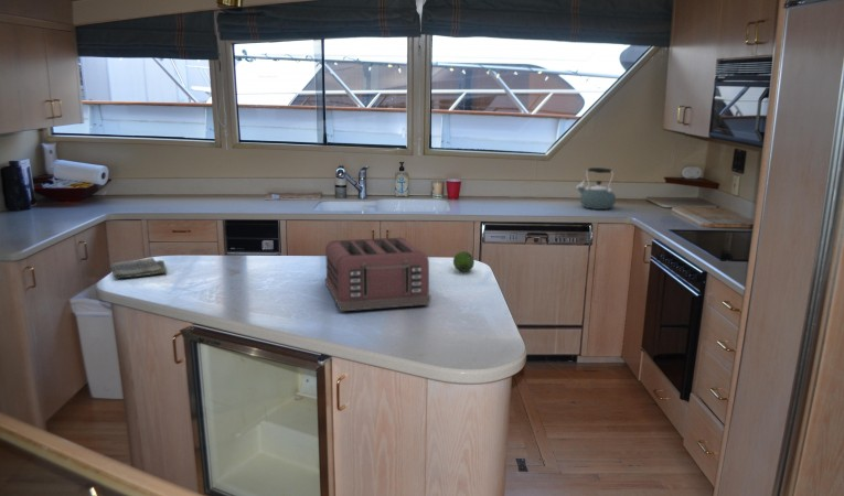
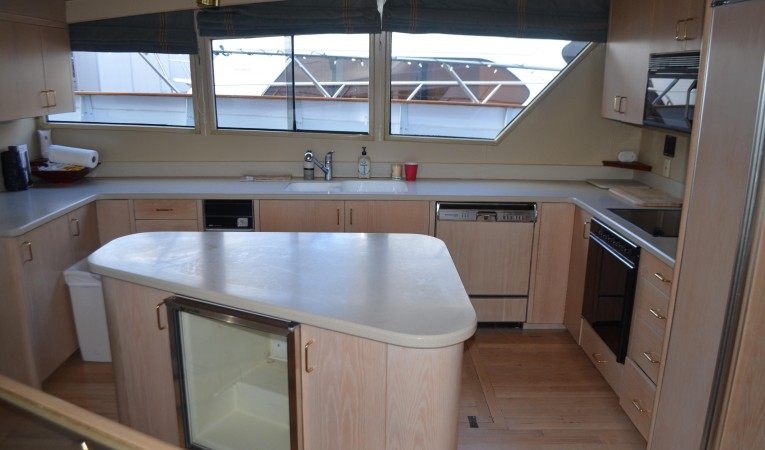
- toaster [324,237,431,312]
- dish towel [109,256,169,279]
- fruit [452,250,476,273]
- kettle [575,166,617,211]
